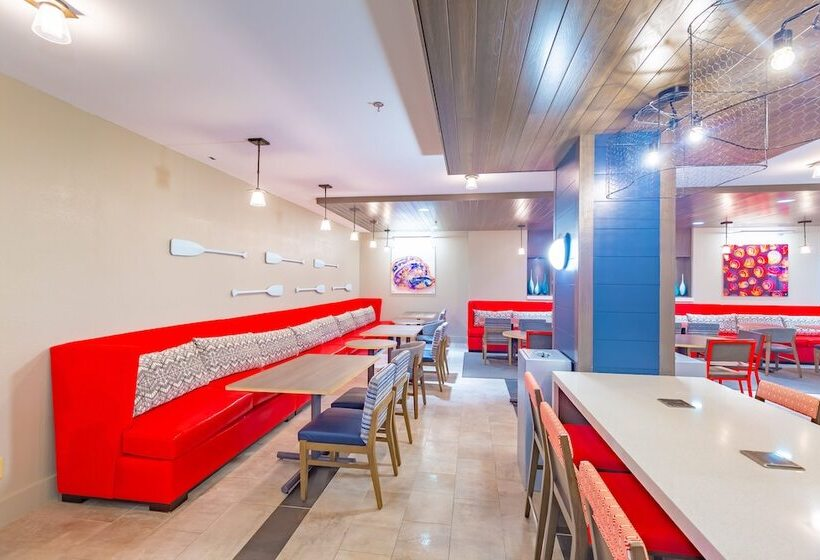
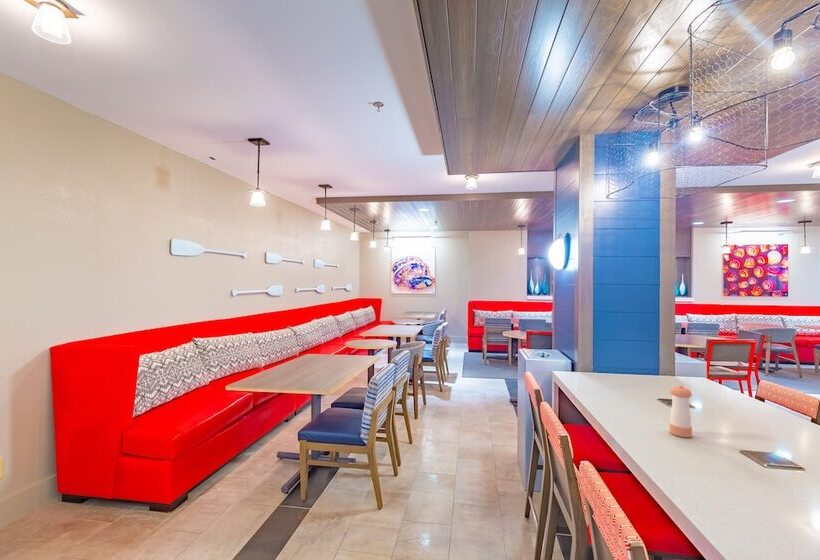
+ pepper shaker [668,385,693,438]
